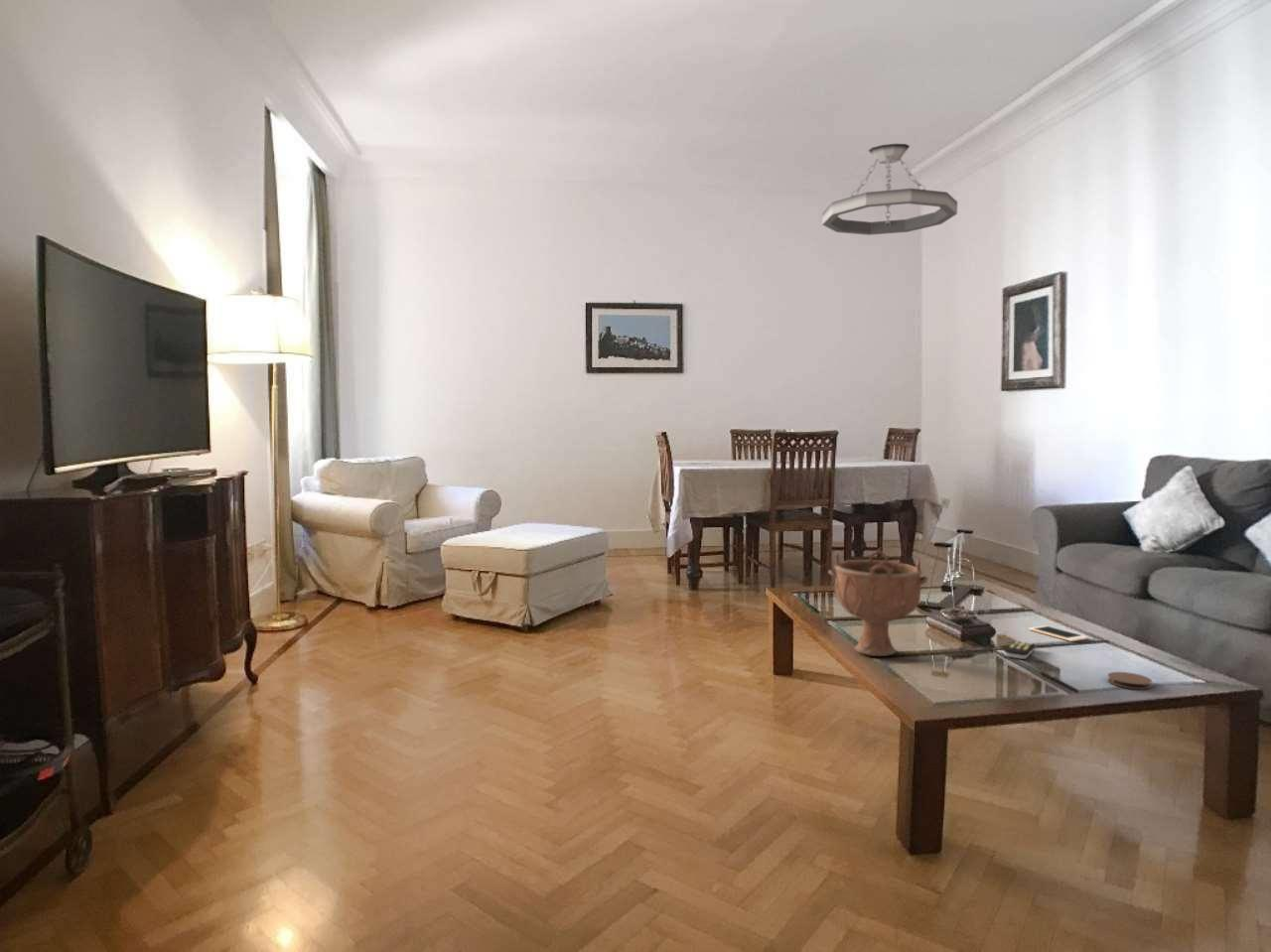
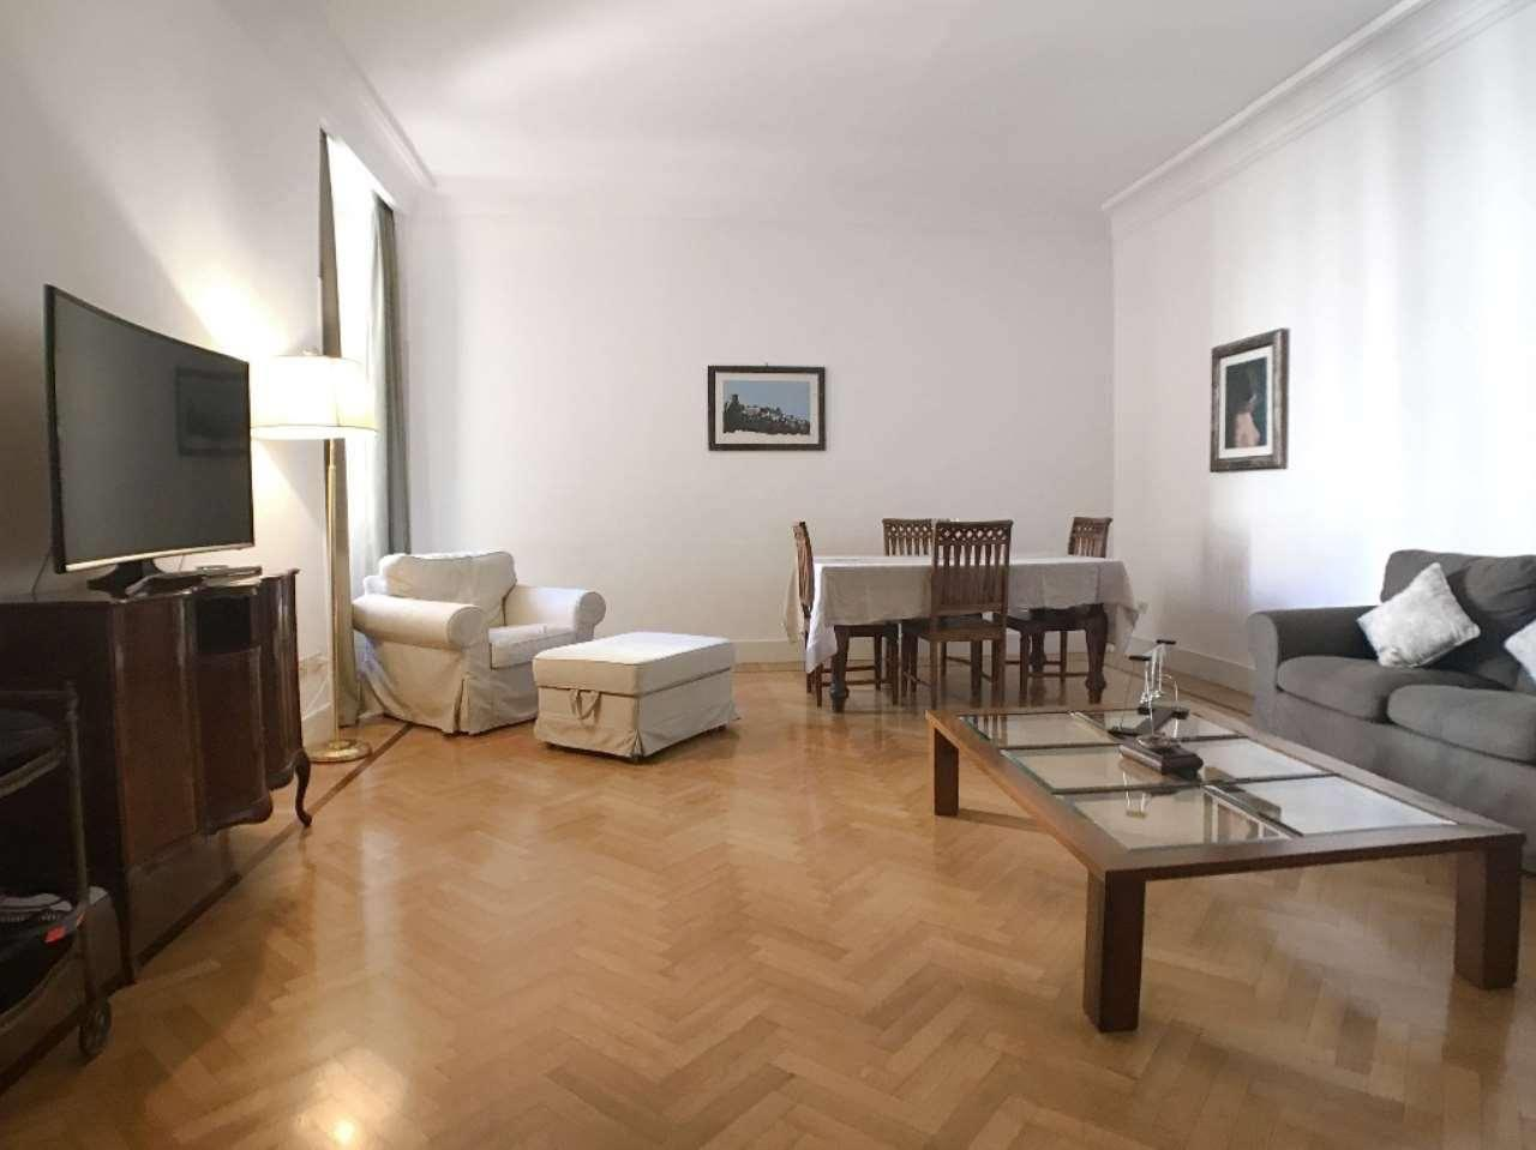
- cell phone [1028,624,1090,642]
- remote control [1003,640,1036,660]
- coaster [1106,671,1153,690]
- decorative bowl [828,547,929,657]
- chandelier [821,143,958,236]
